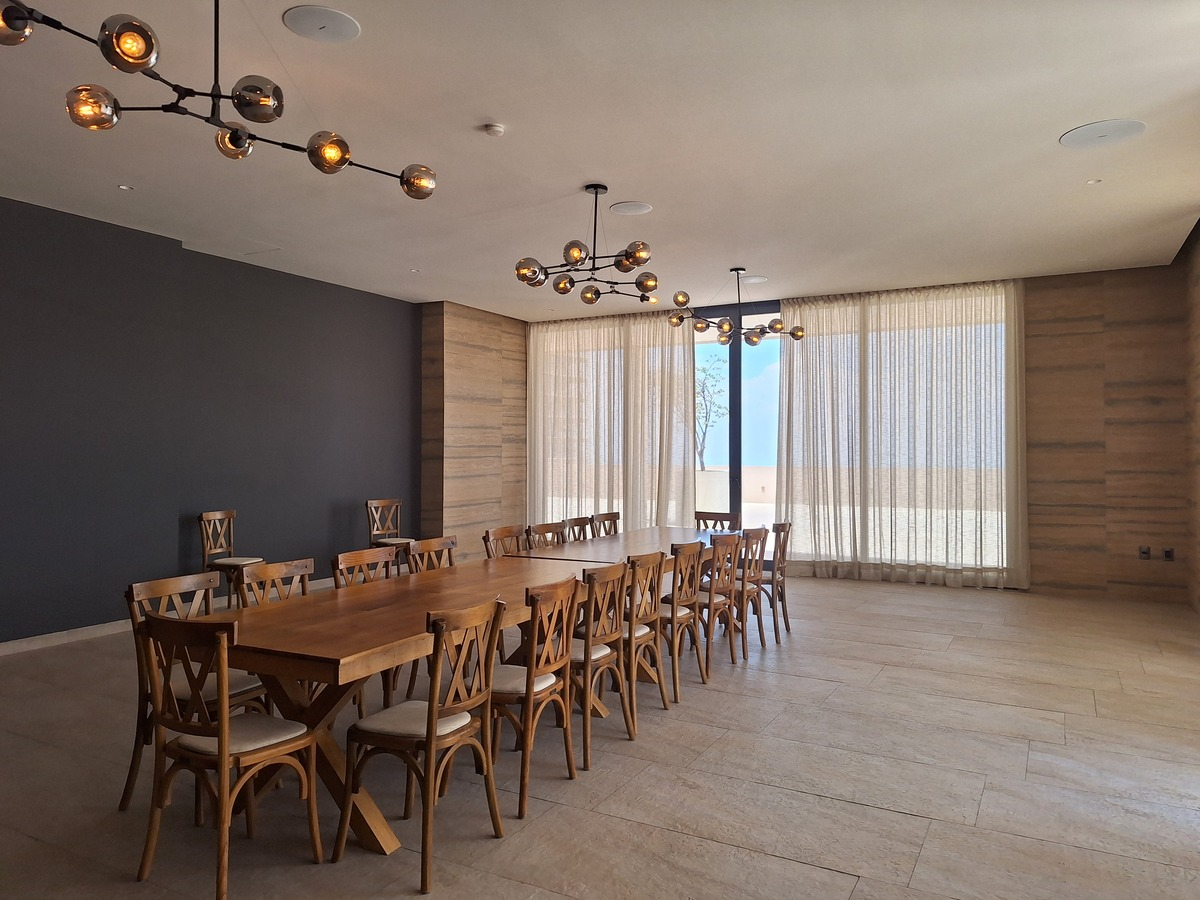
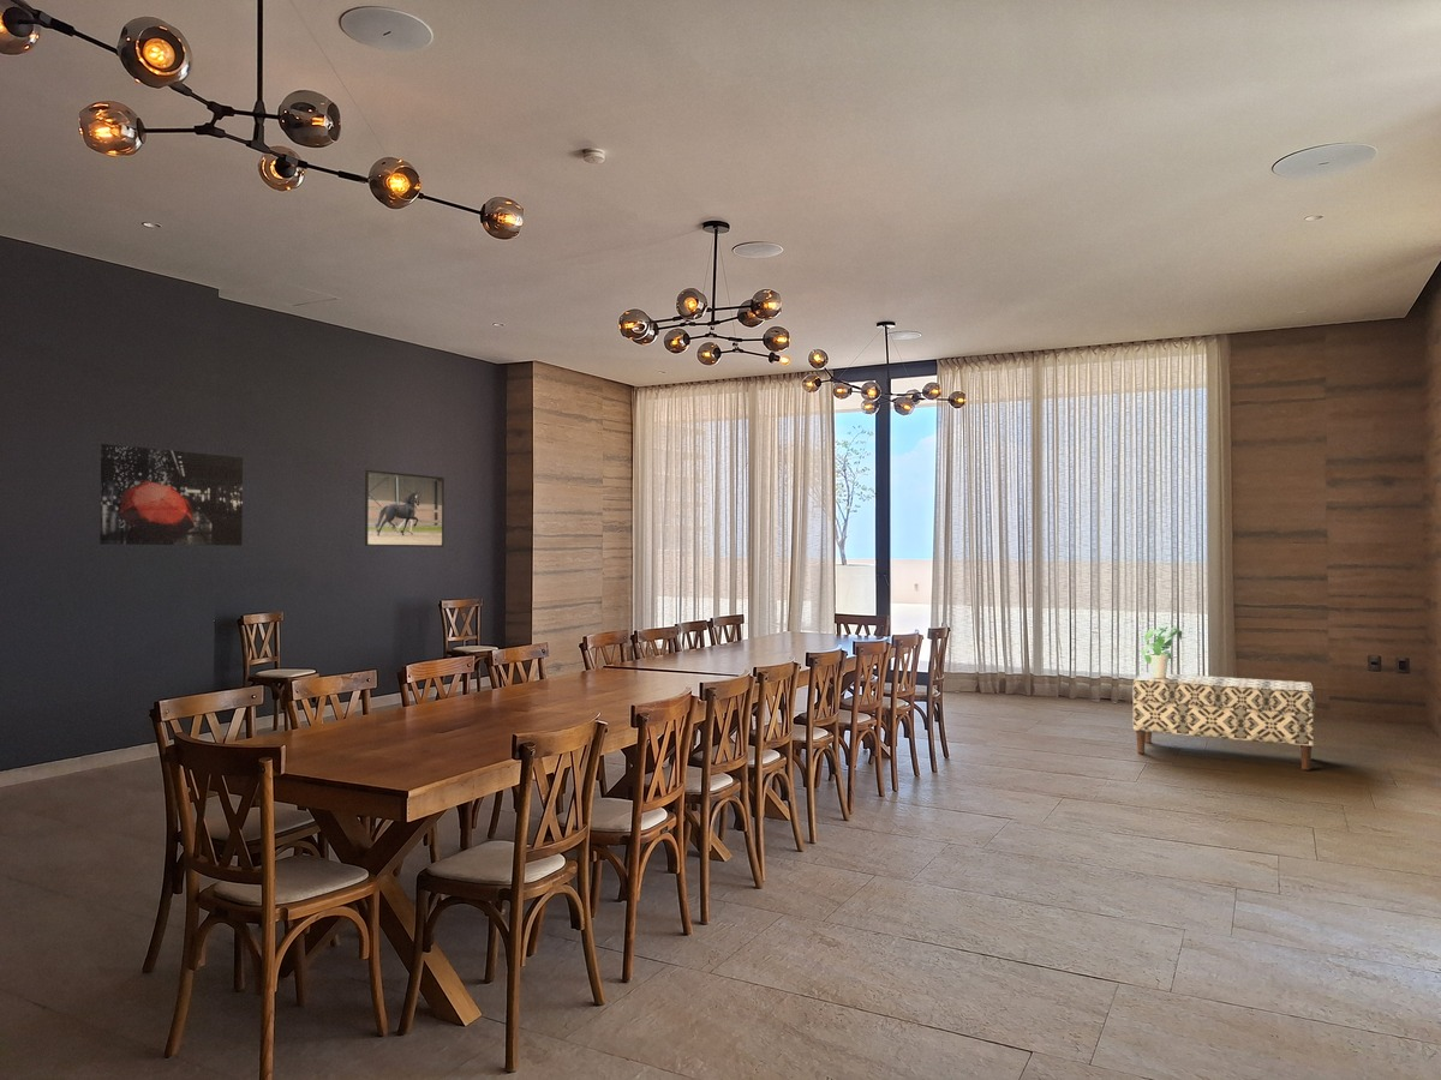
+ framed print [364,469,446,548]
+ wall art [98,443,244,547]
+ potted plant [1141,623,1183,678]
+ bench [1131,671,1316,772]
